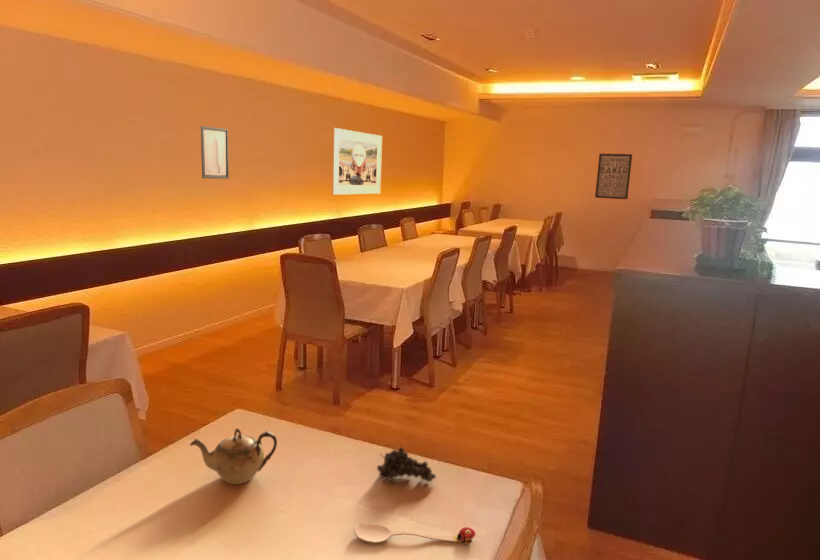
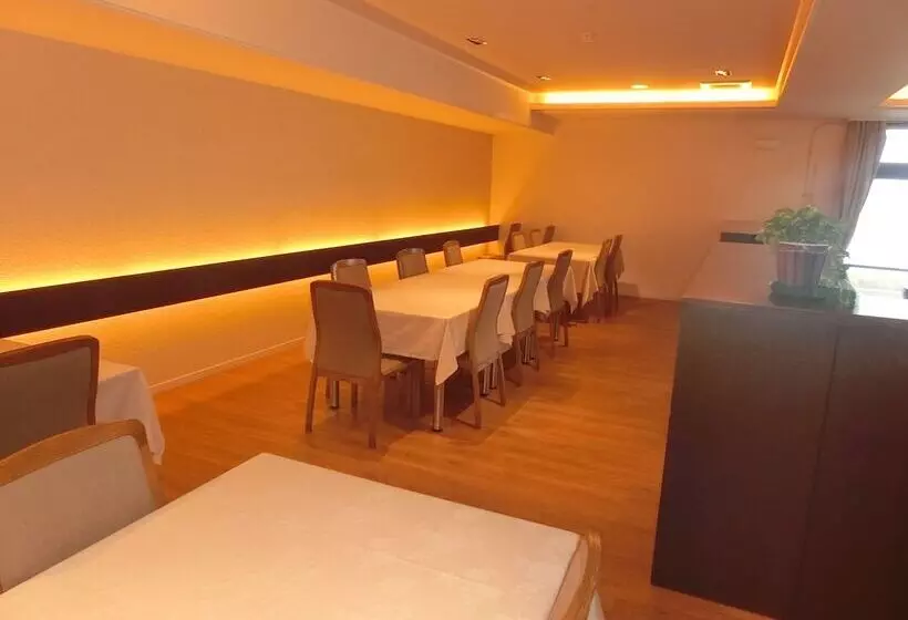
- teapot [189,427,278,485]
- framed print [331,127,383,196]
- spoon [353,523,477,545]
- wall art [594,153,633,200]
- wall art [200,125,230,180]
- fruit [376,446,437,483]
